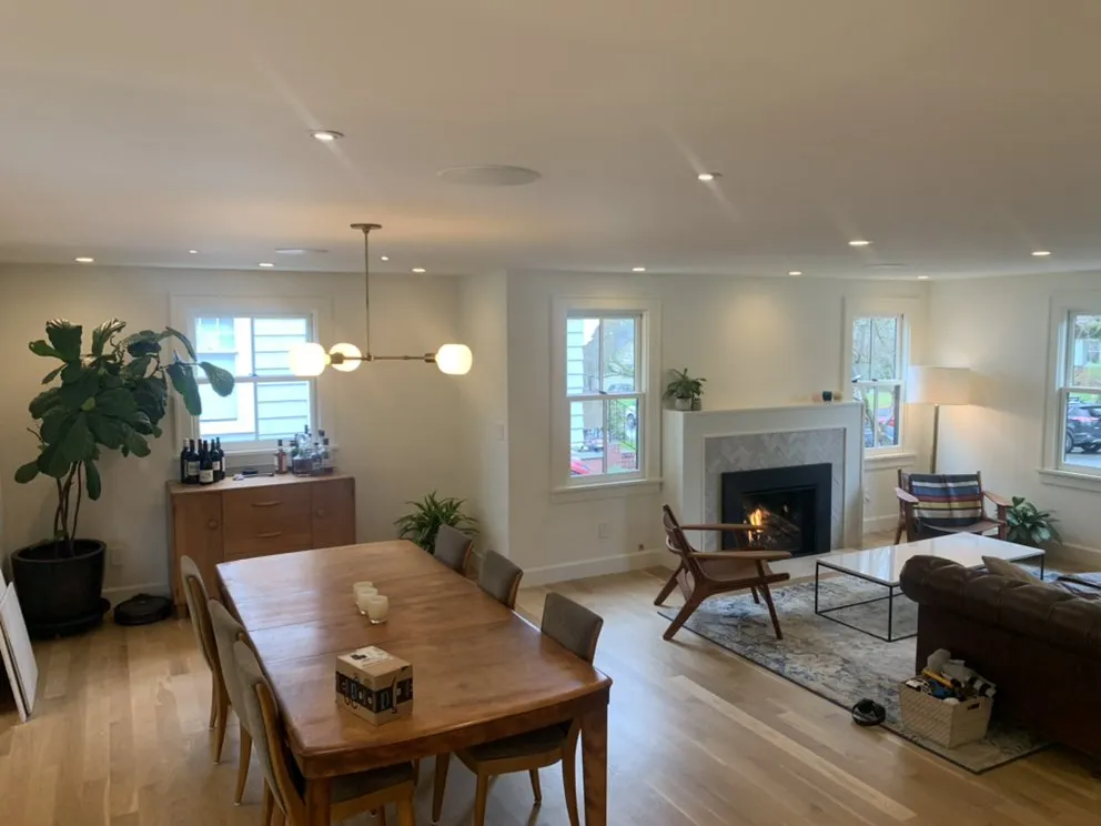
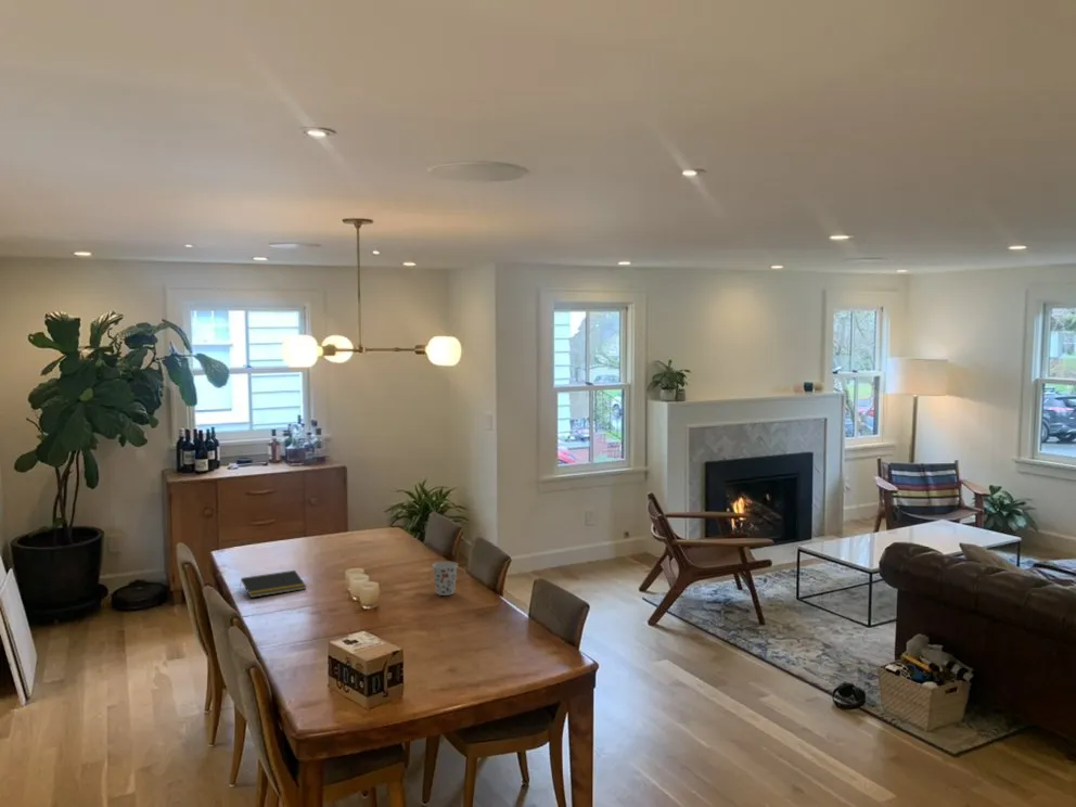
+ cup [432,561,459,597]
+ notepad [239,569,307,599]
